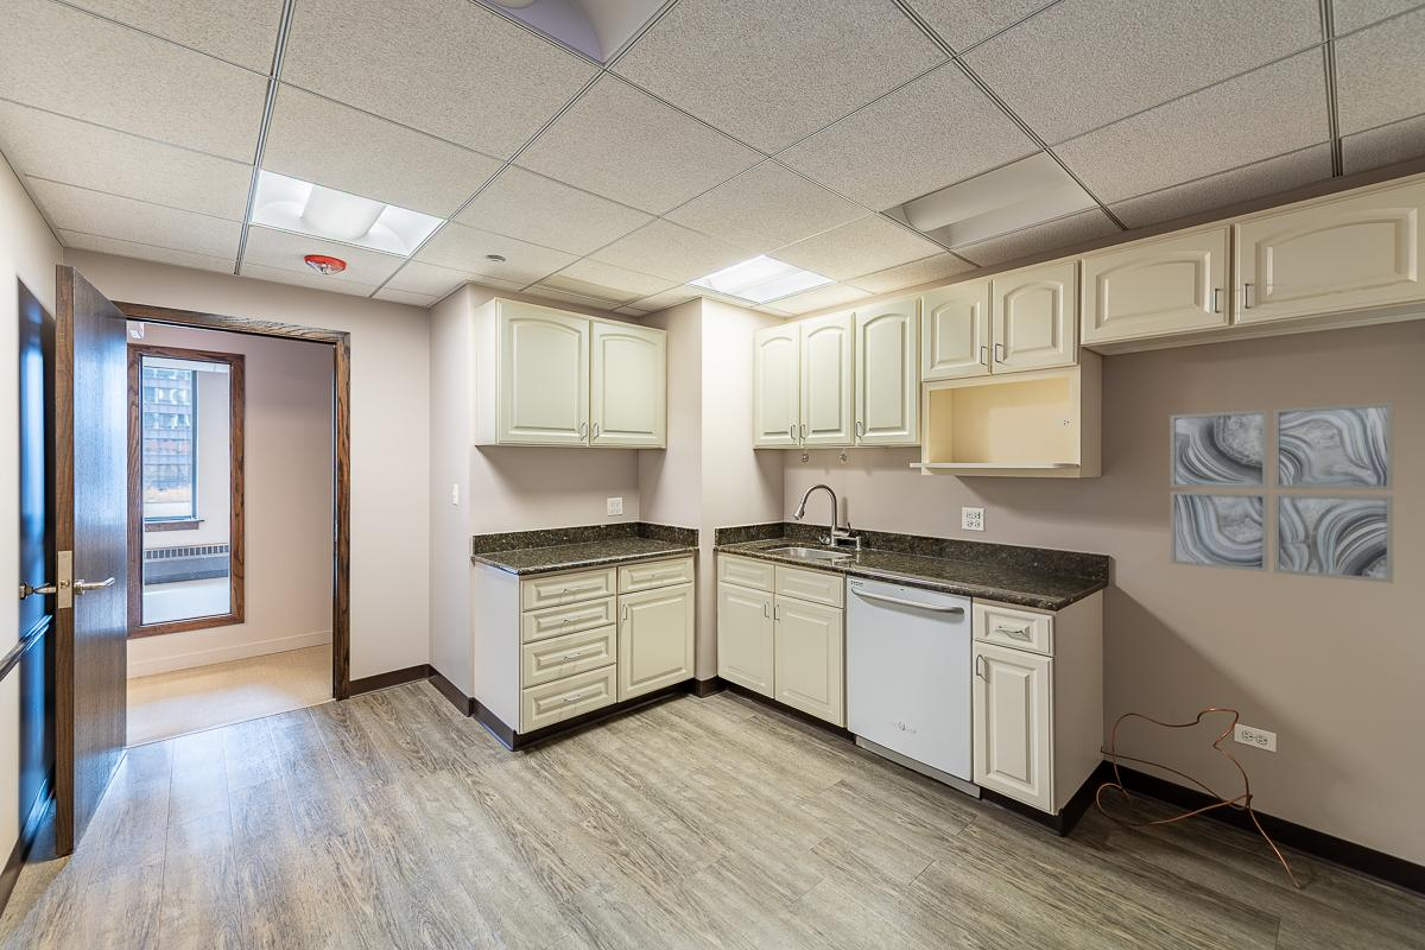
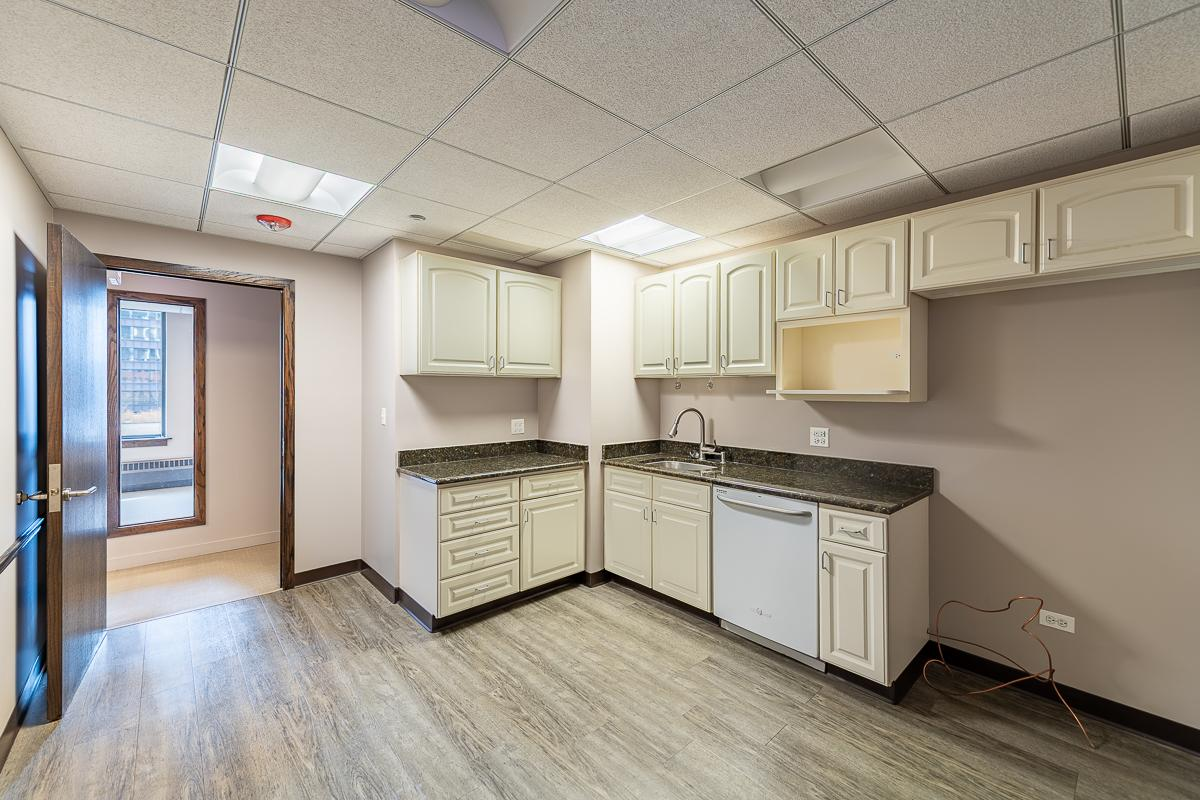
- wall art [1170,401,1394,584]
